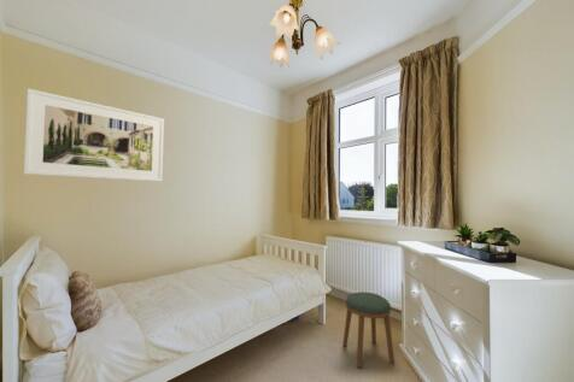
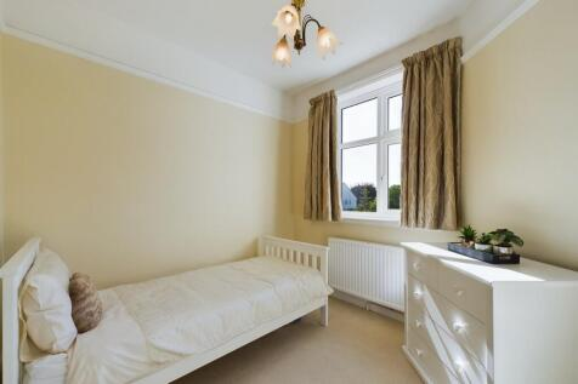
- stool [341,290,396,369]
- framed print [23,88,165,182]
